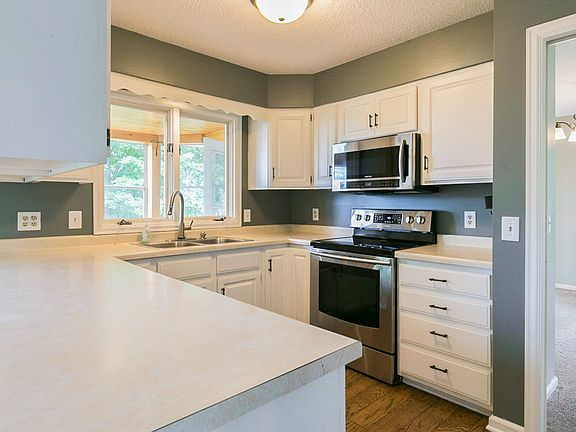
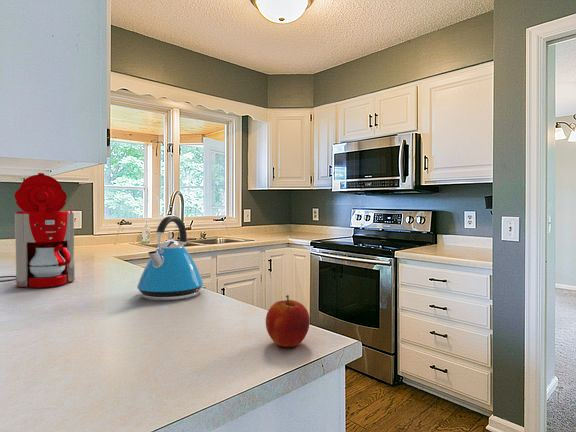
+ apple [265,294,311,348]
+ coffee maker [0,172,76,288]
+ kettle [136,214,204,301]
